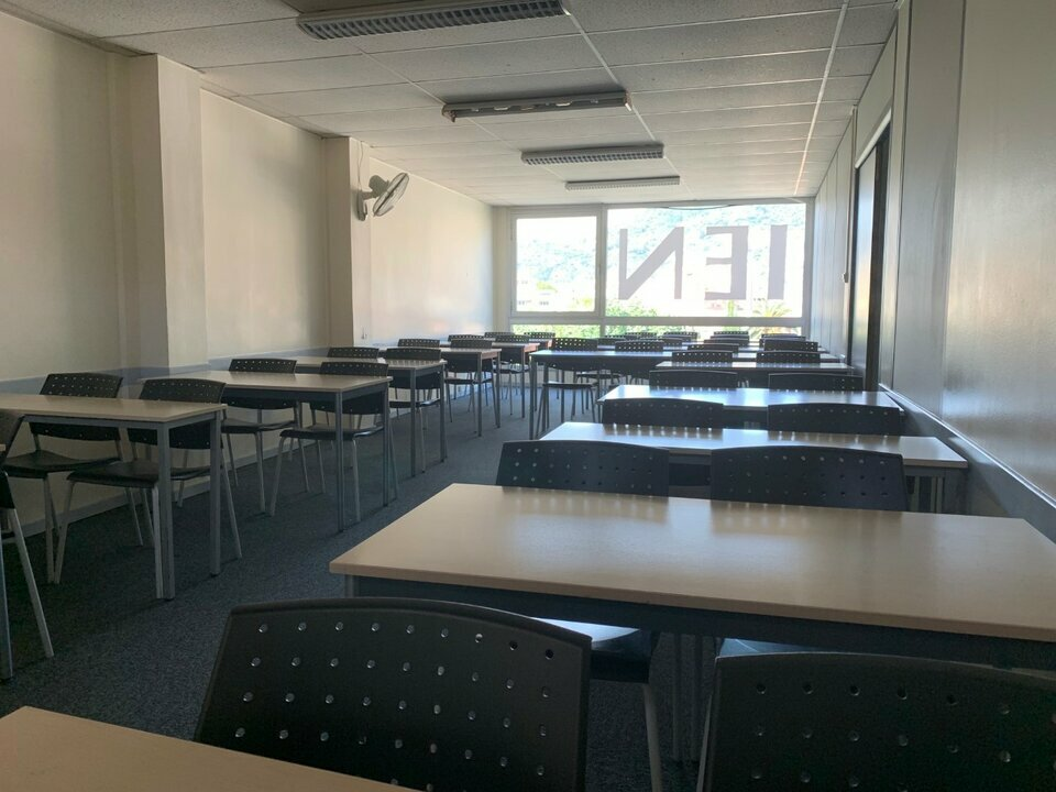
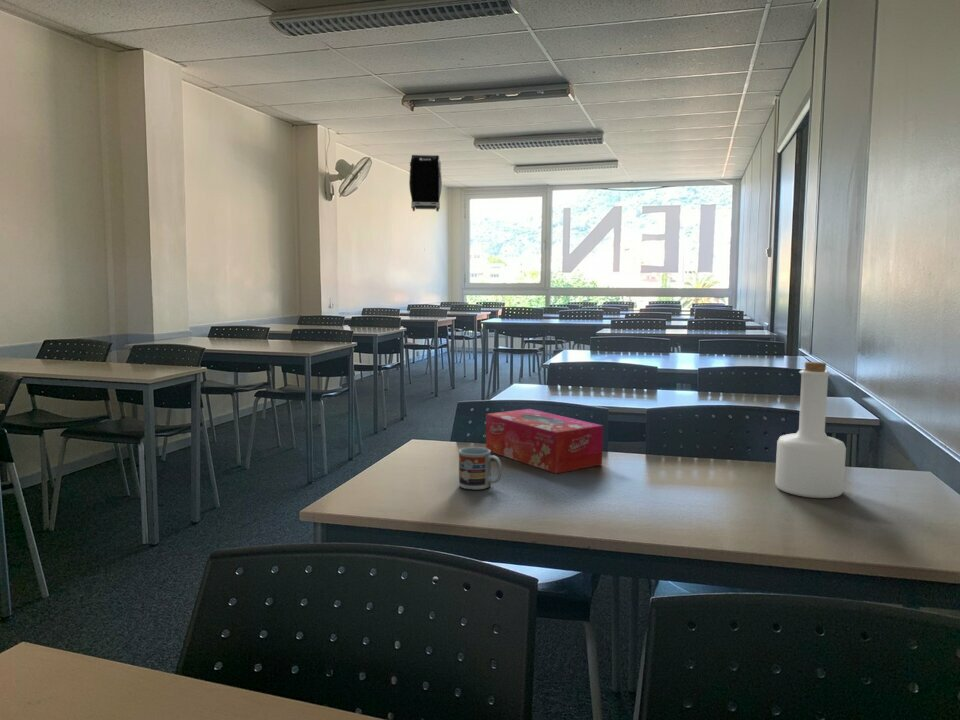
+ luggage [408,154,443,213]
+ cup [458,446,503,491]
+ bottle [774,361,847,499]
+ tissue box [485,408,604,475]
